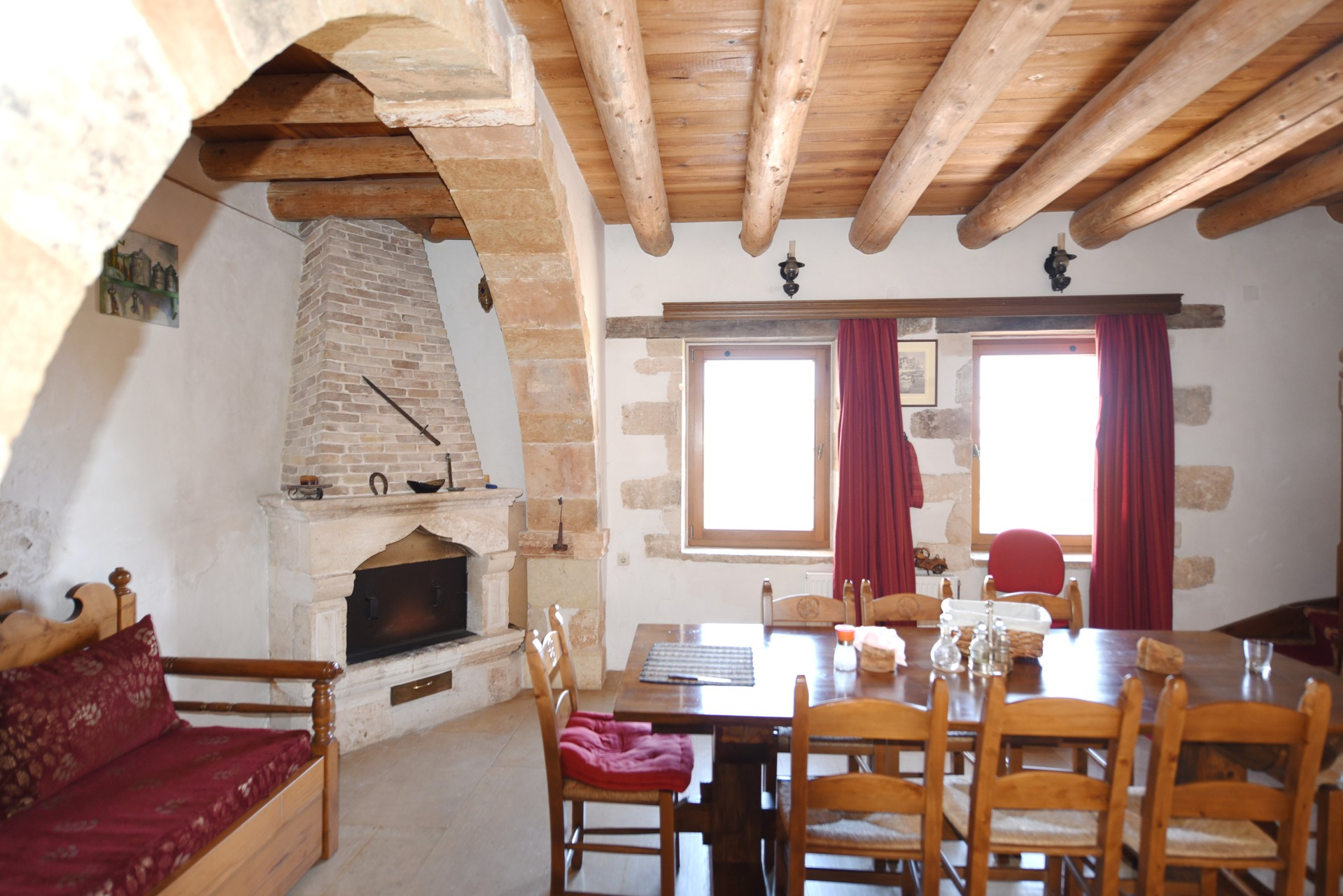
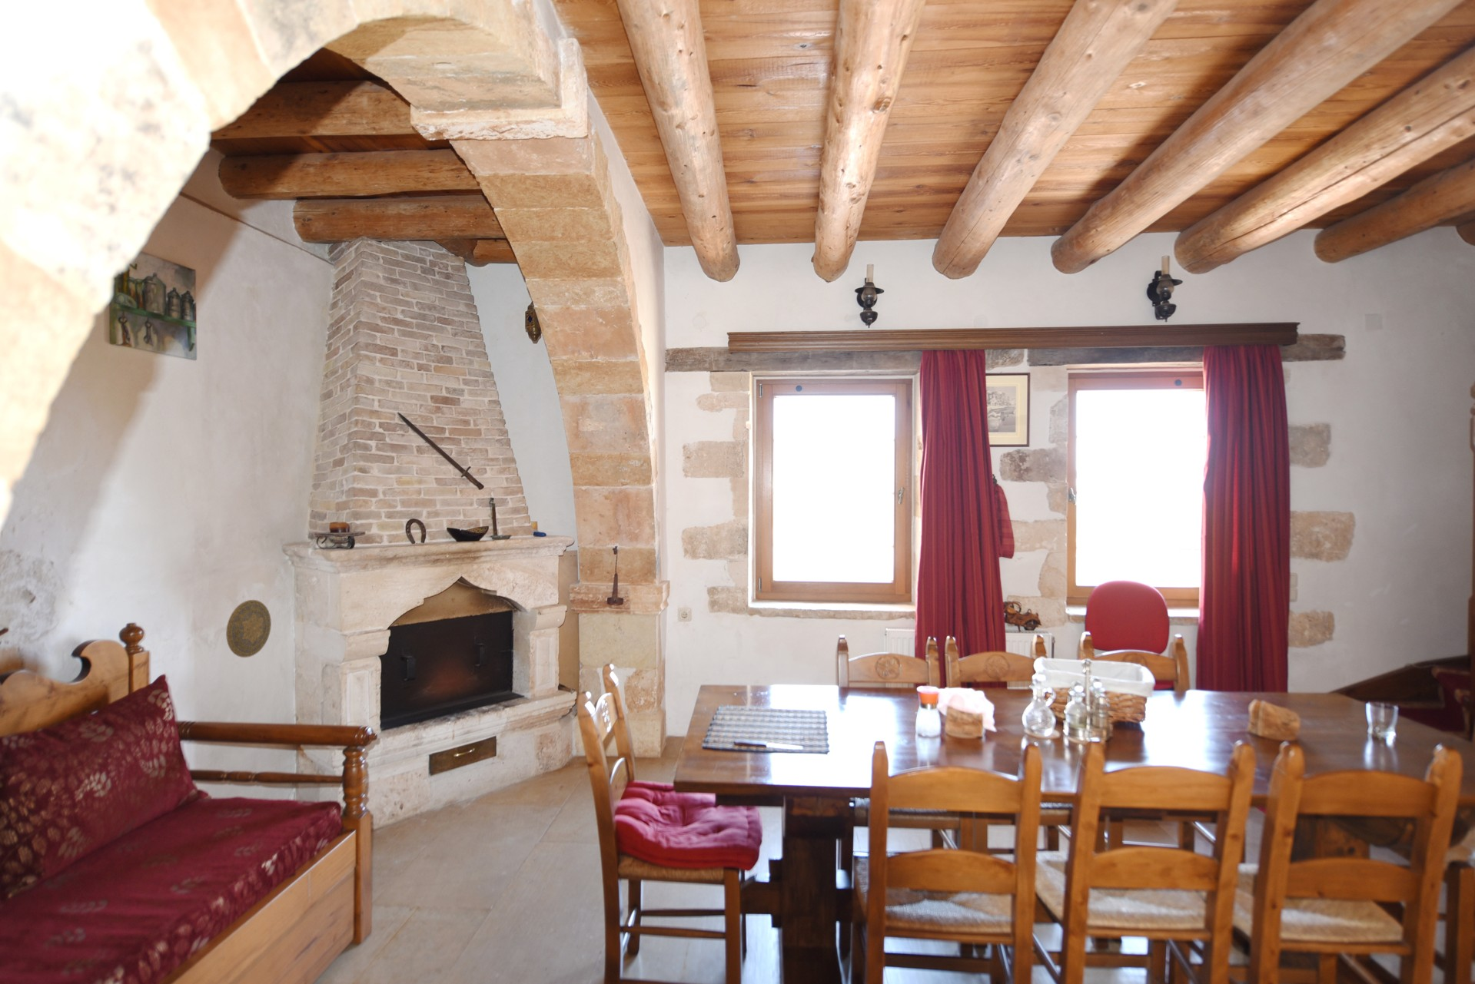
+ decorative plate [225,600,272,658]
